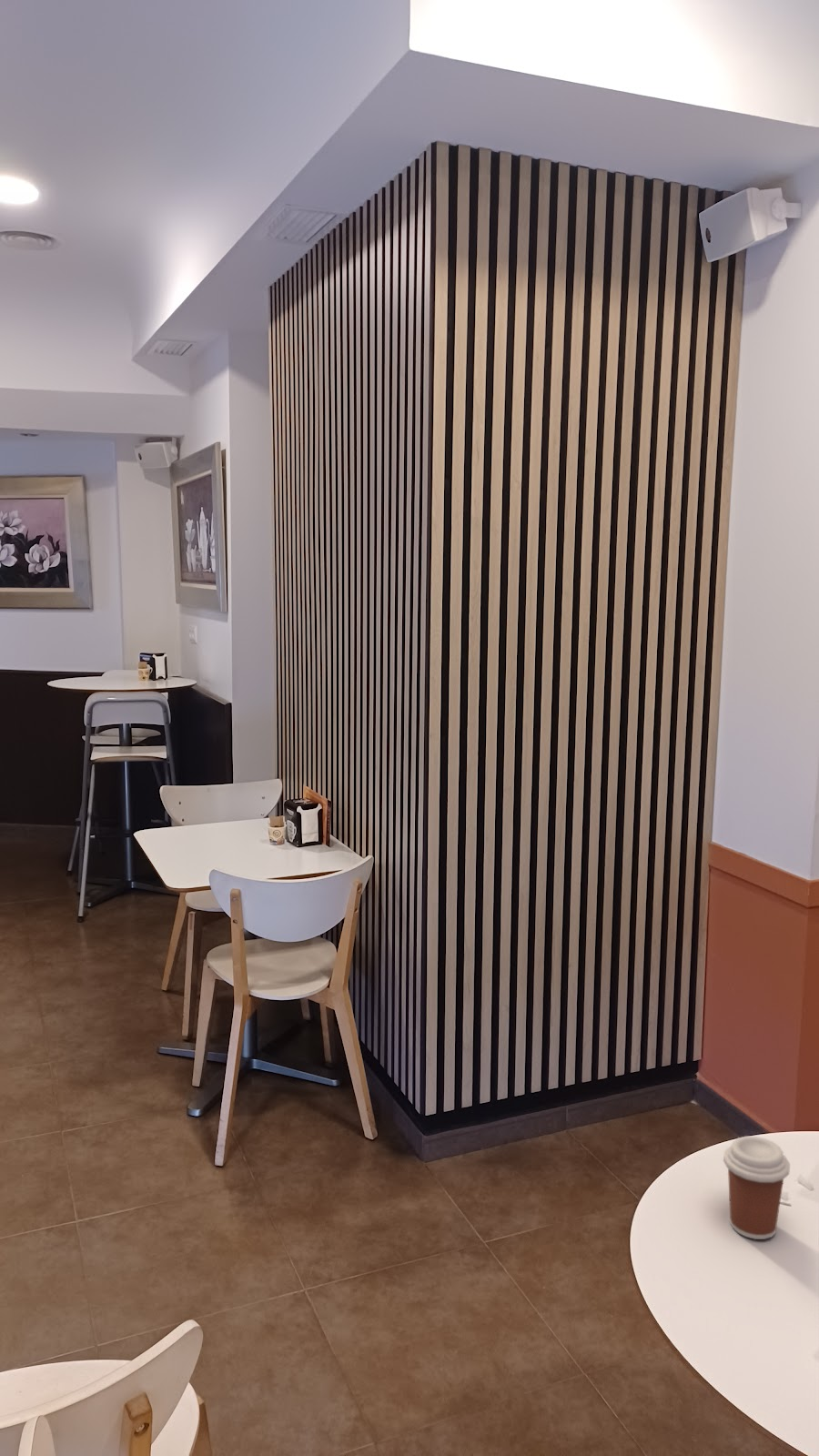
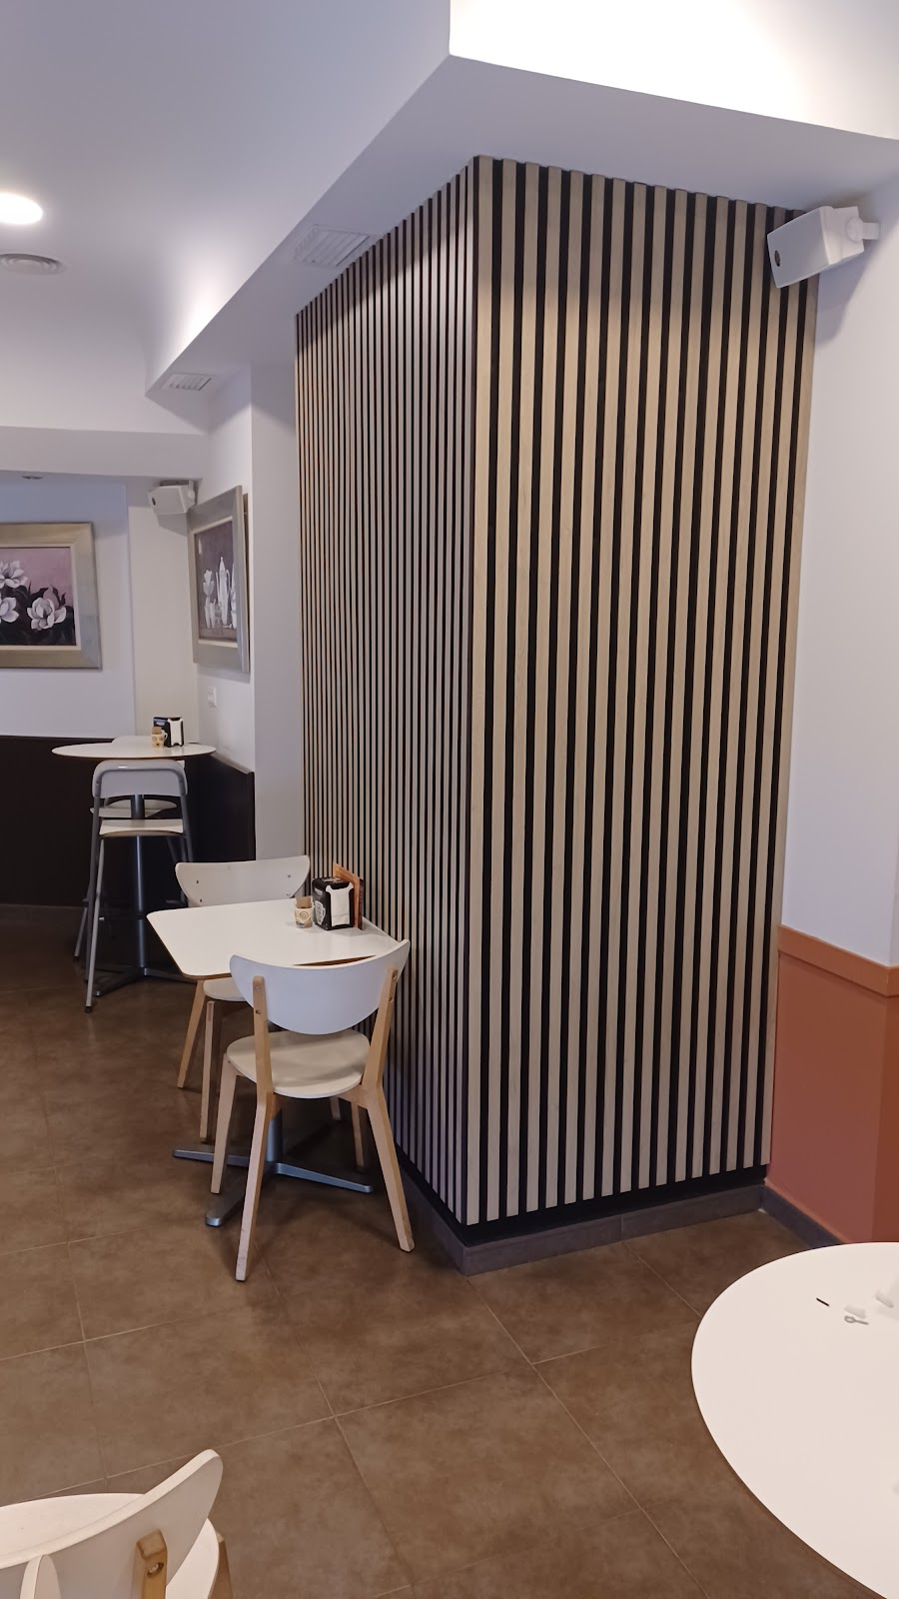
- coffee cup [723,1136,791,1240]
